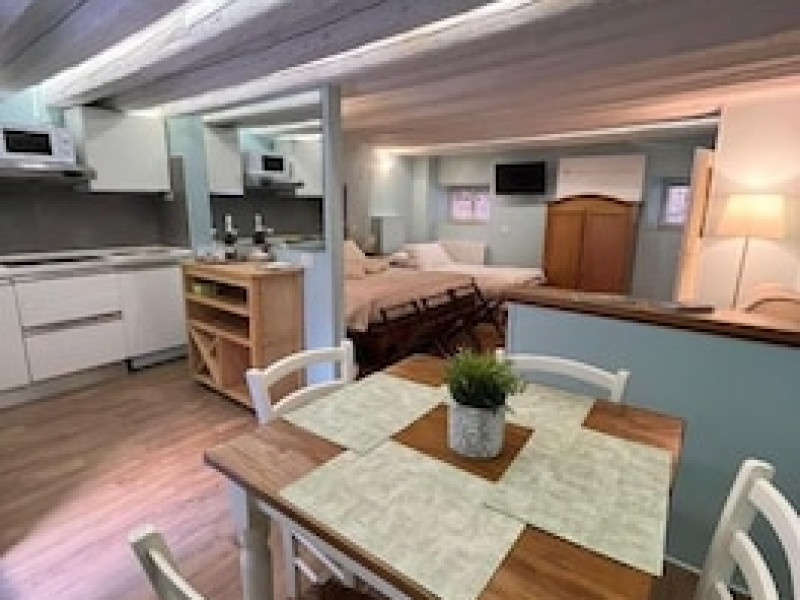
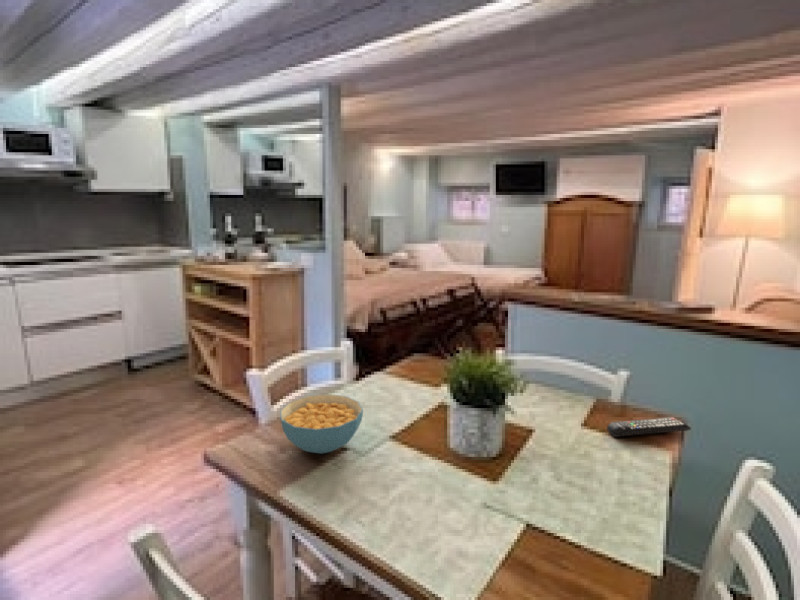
+ cereal bowl [279,393,364,455]
+ remote control [606,416,692,438]
